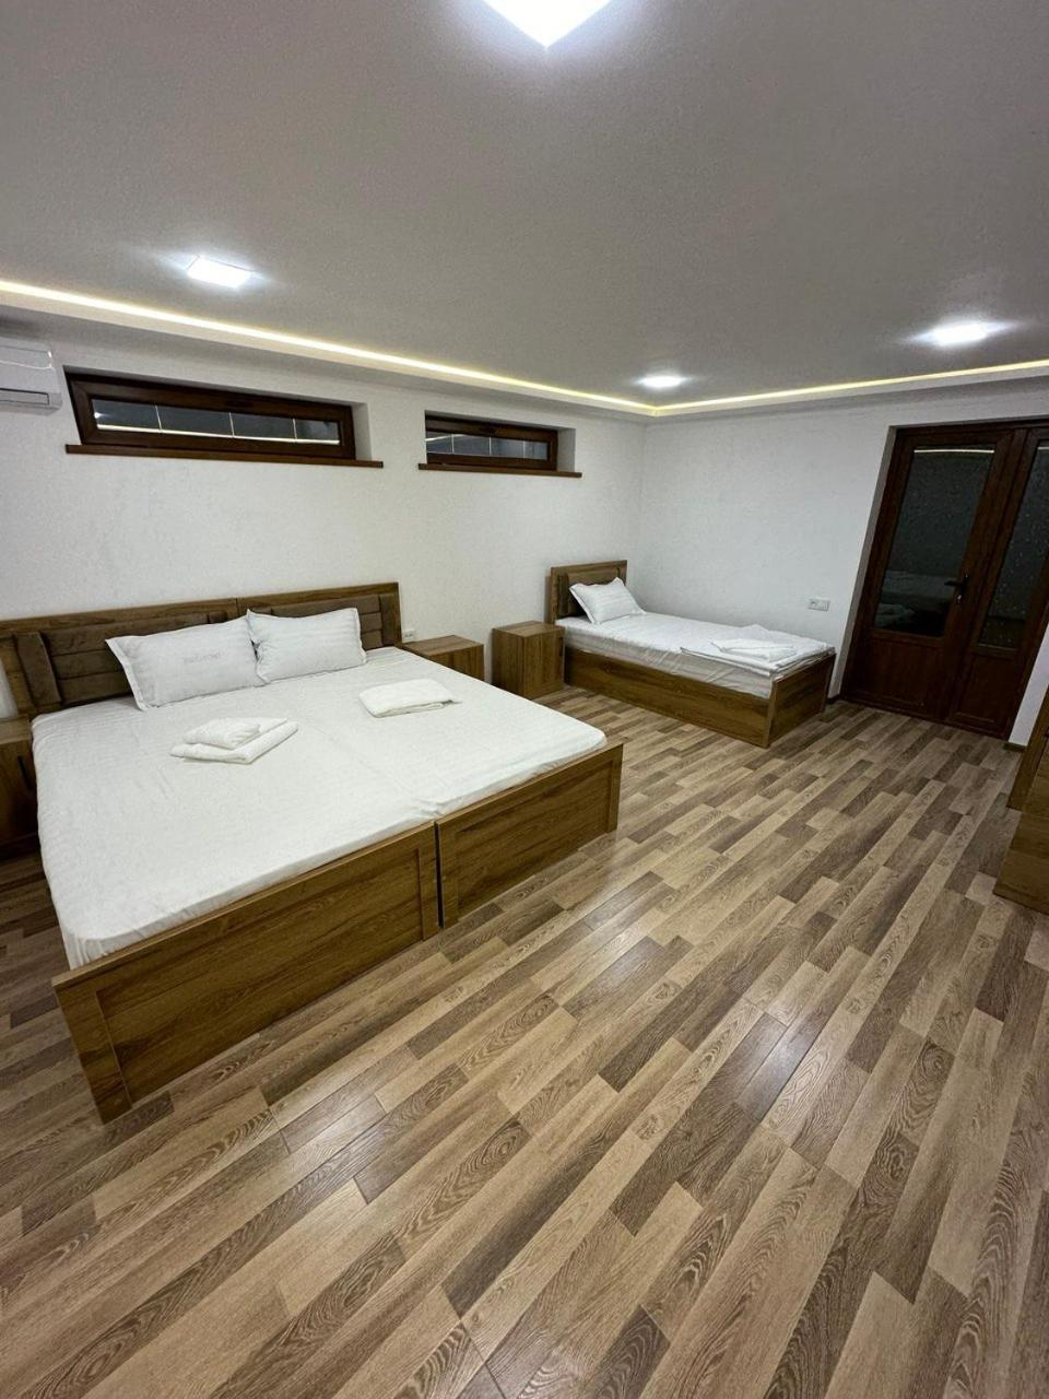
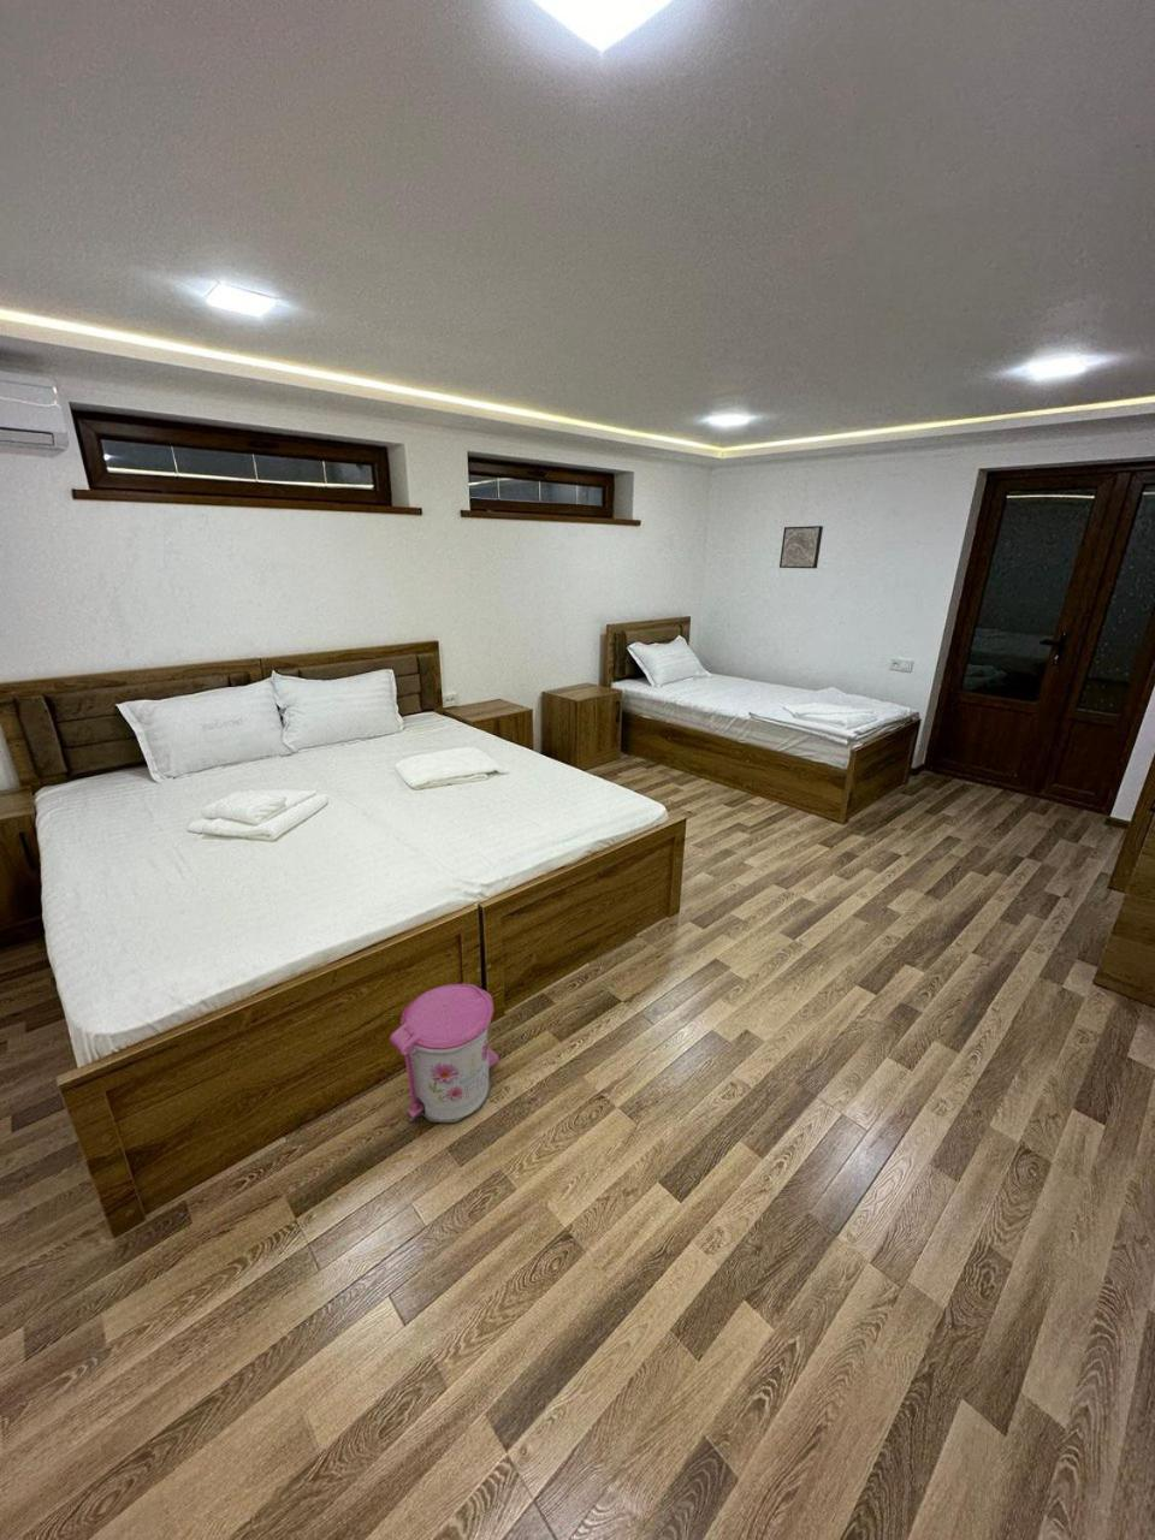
+ wall art [779,525,824,569]
+ trash can [388,983,500,1124]
